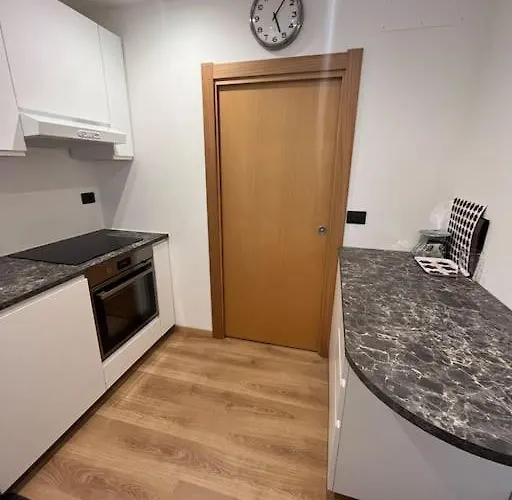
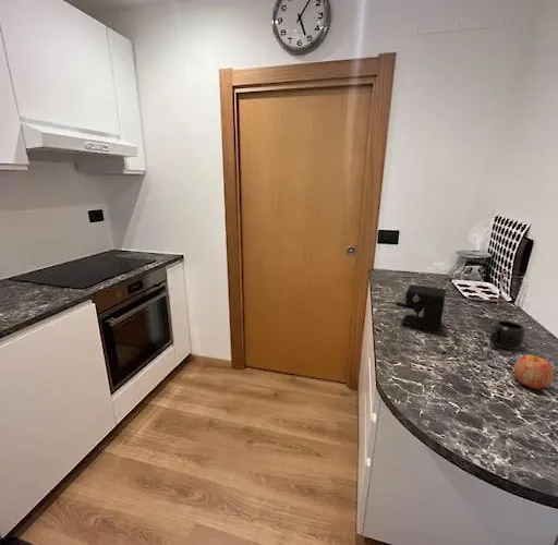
+ coffee maker [395,284,458,356]
+ mug [488,319,526,351]
+ apple [513,354,555,390]
